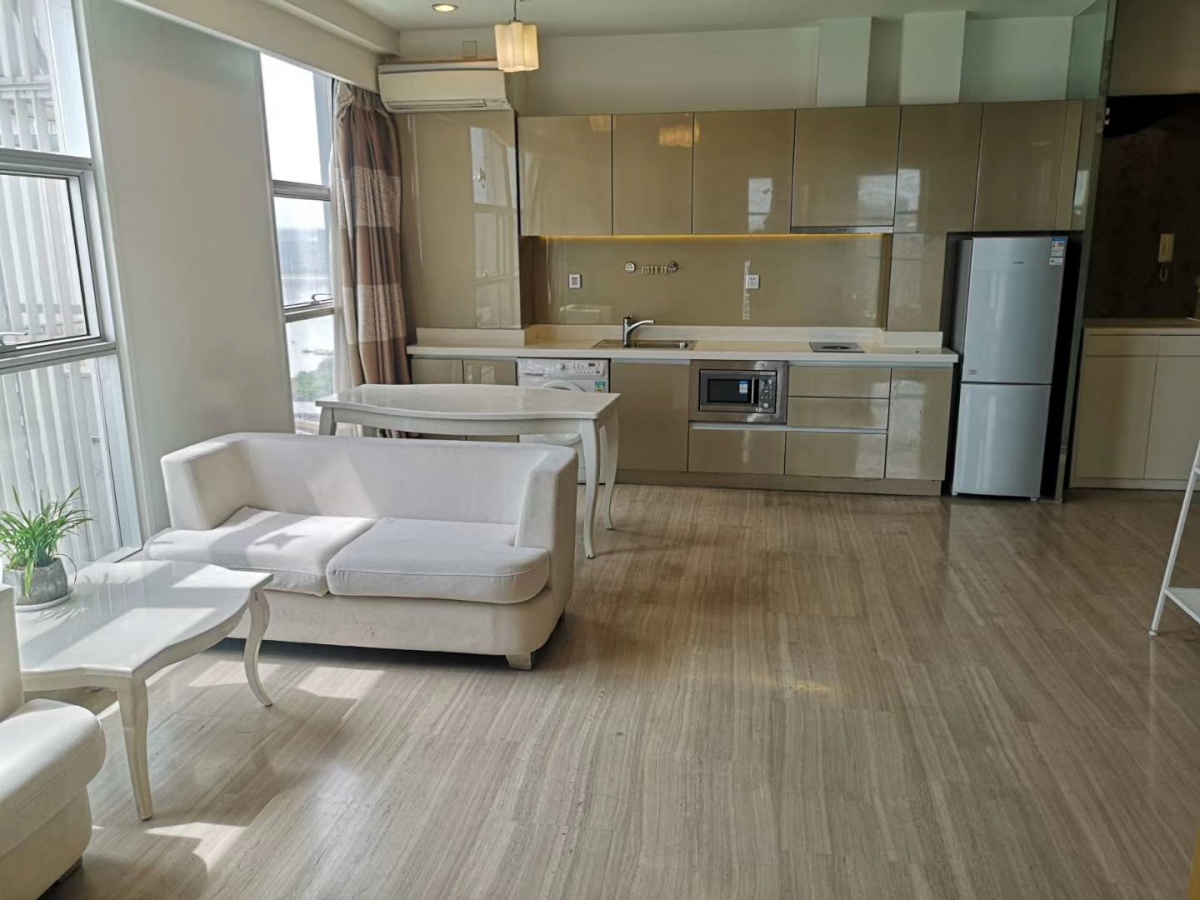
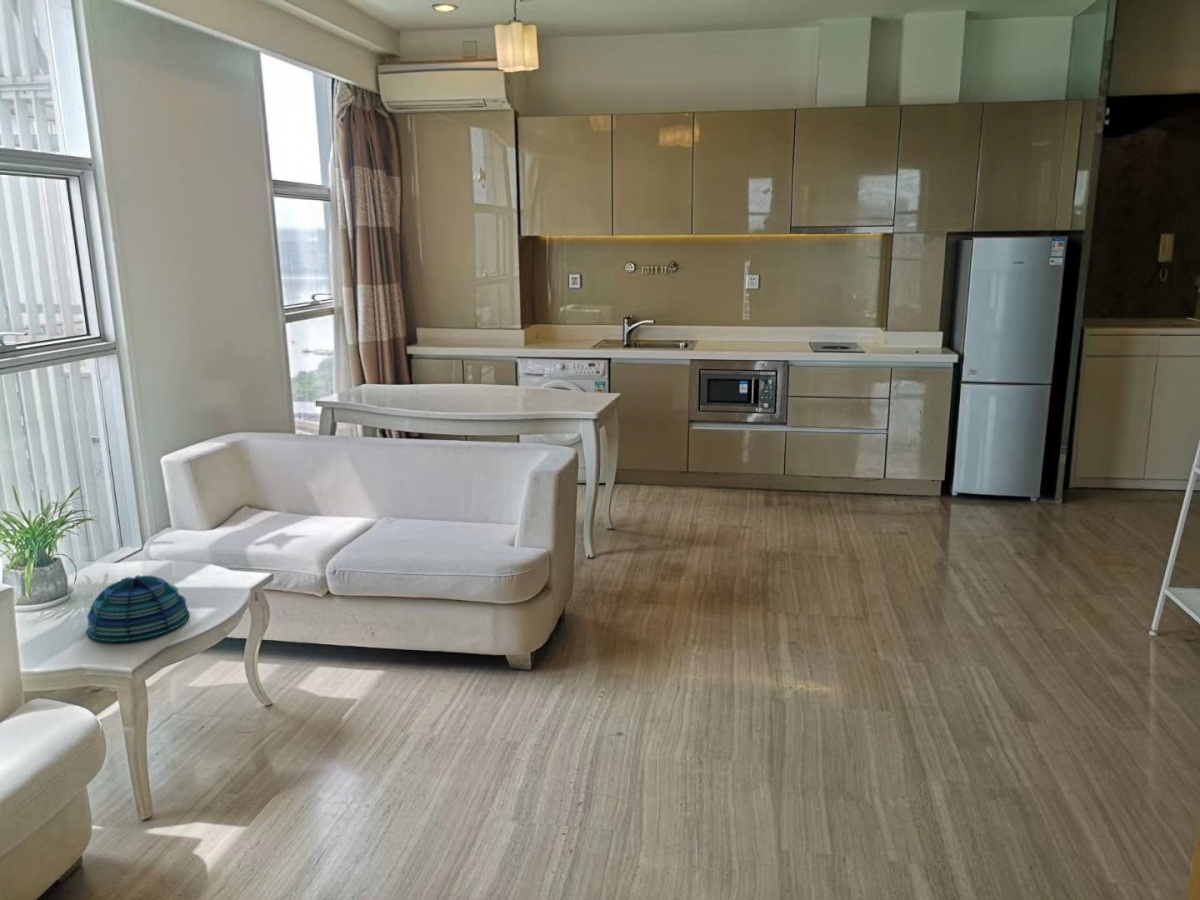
+ decorative bowl [85,574,191,643]
